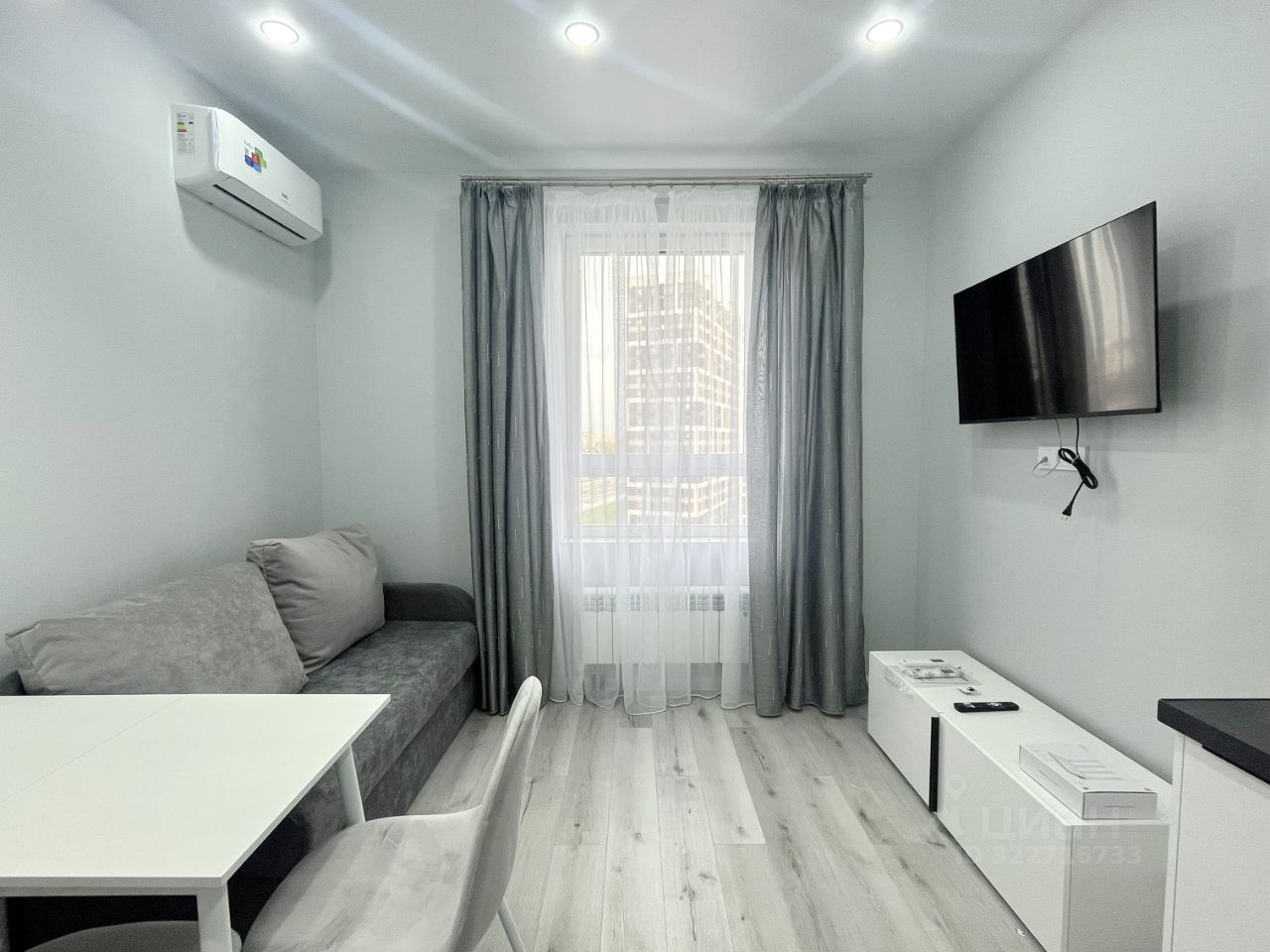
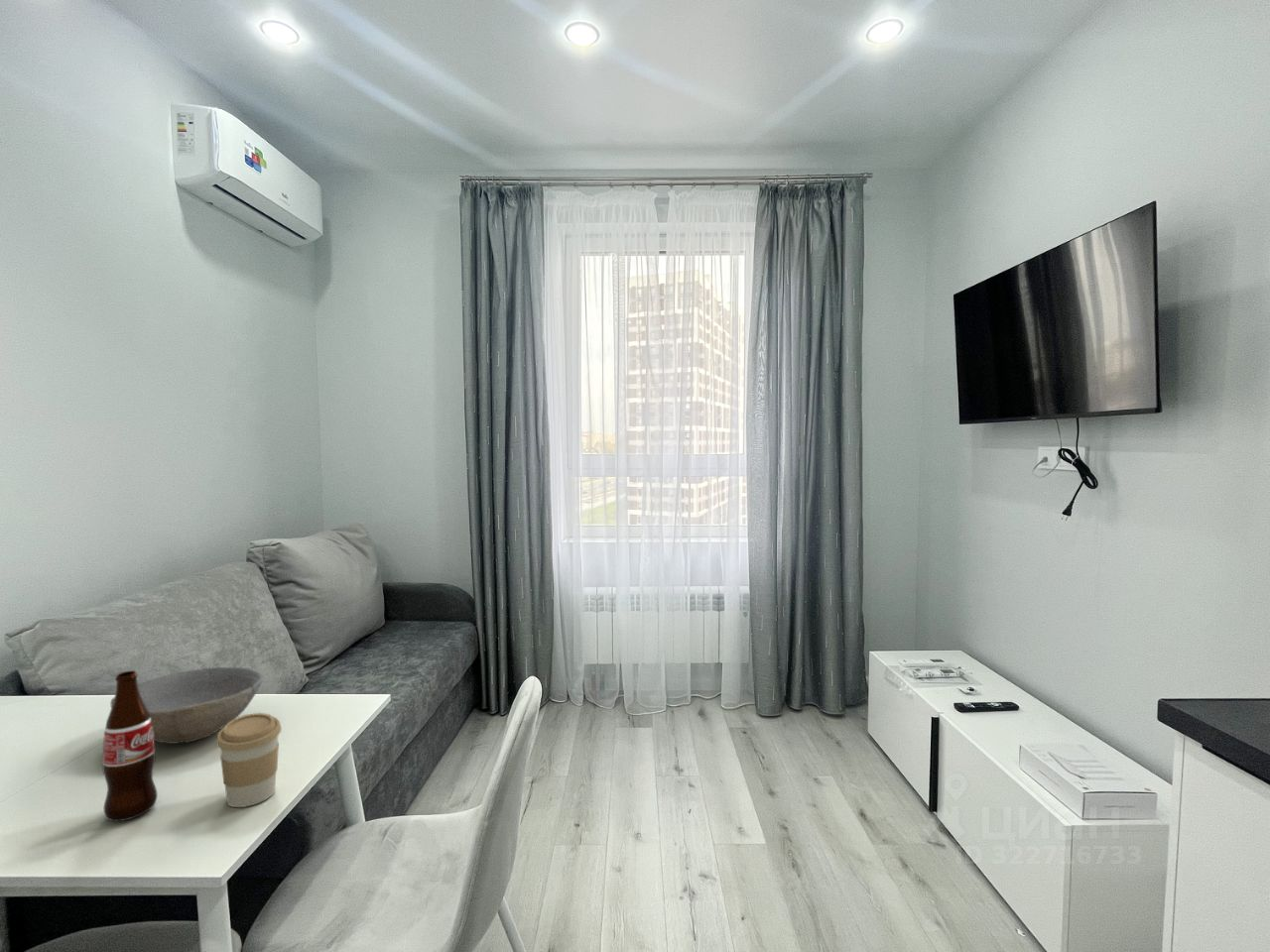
+ coffee cup [215,712,283,808]
+ bowl [109,666,264,745]
+ bottle [101,669,159,822]
